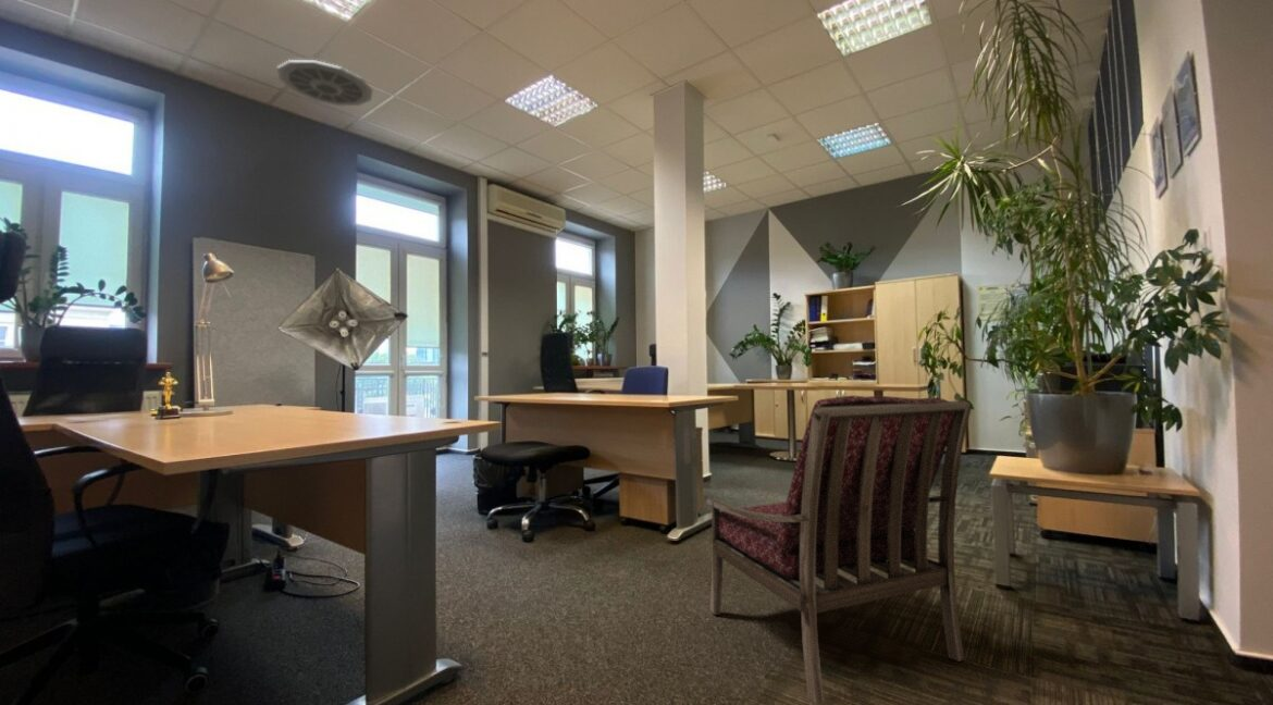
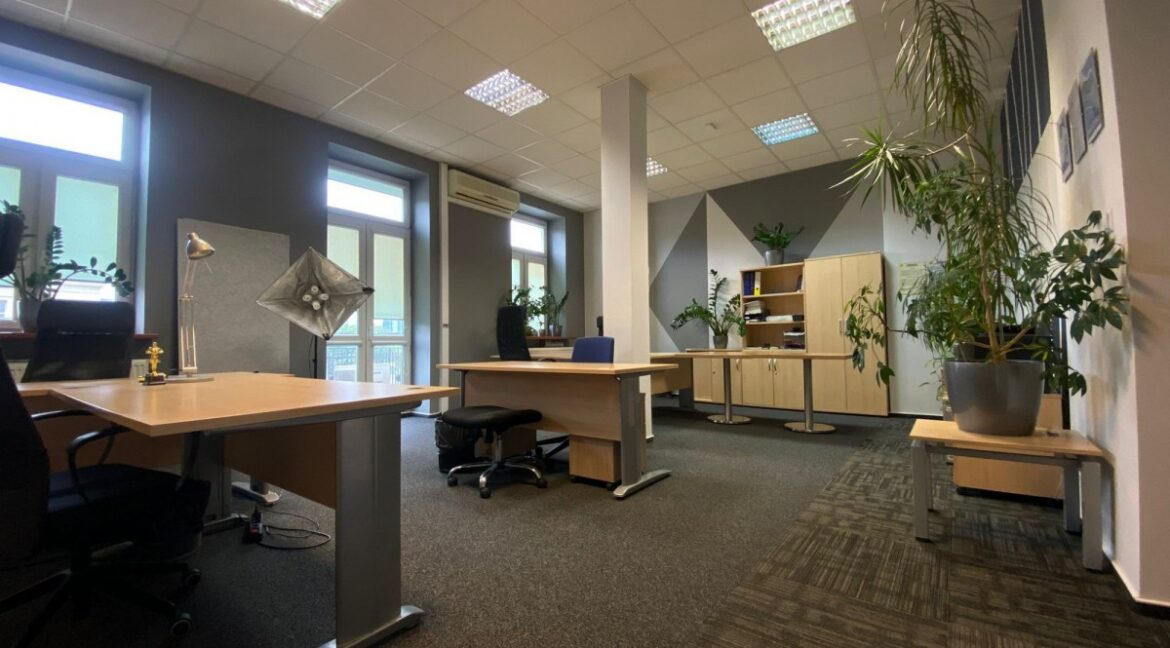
- armchair [706,395,973,705]
- ceiling vent [276,59,373,107]
